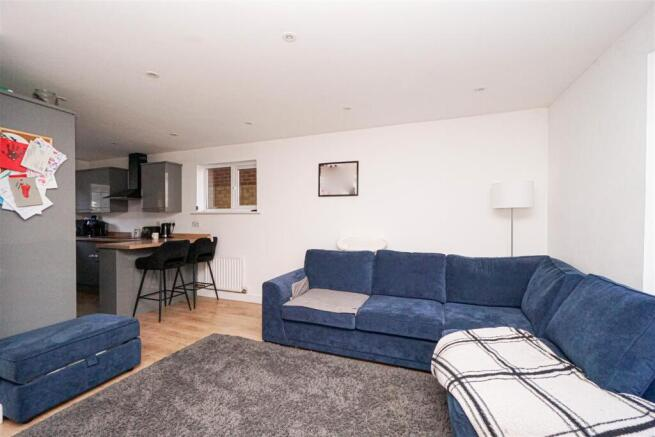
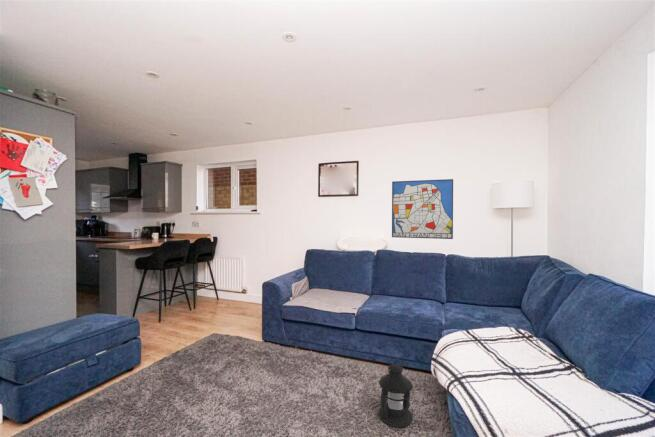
+ wall art [391,178,454,240]
+ lantern [378,355,414,429]
